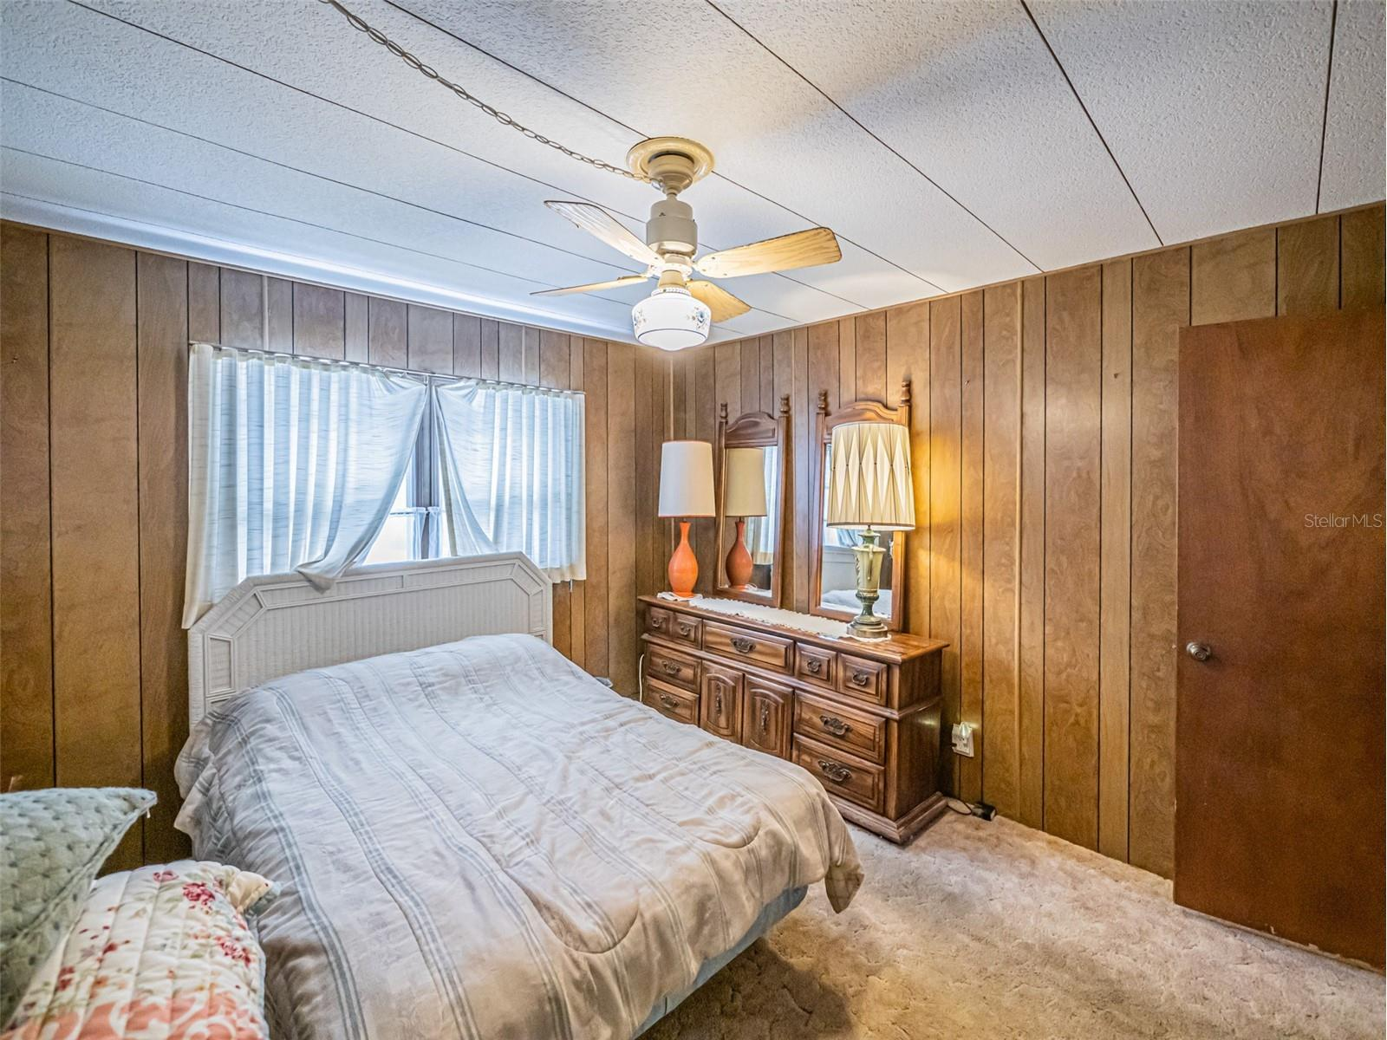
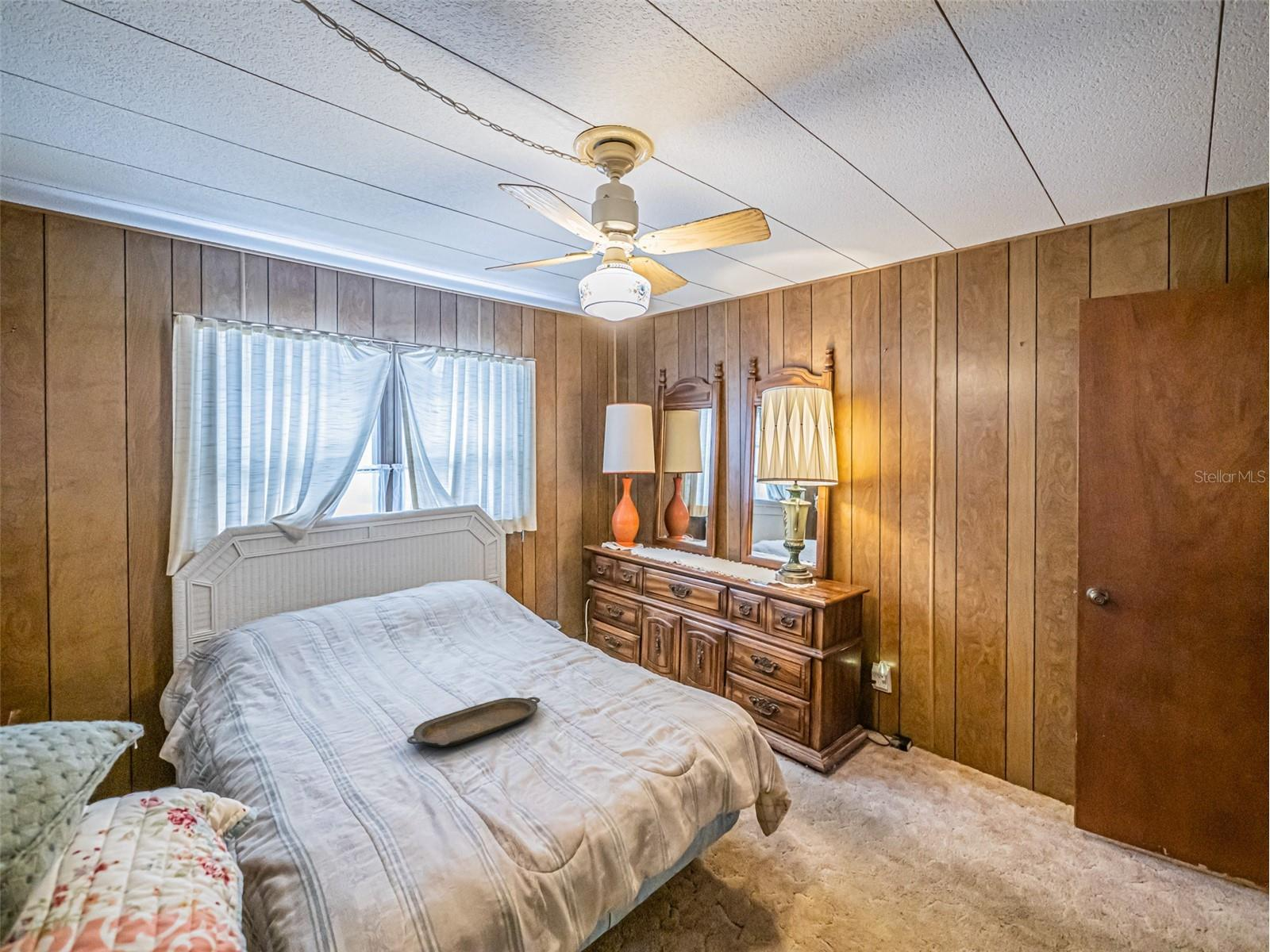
+ serving tray [406,697,541,748]
